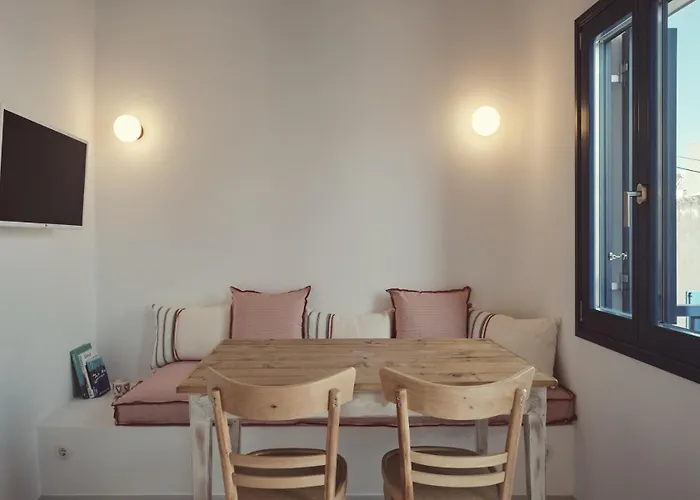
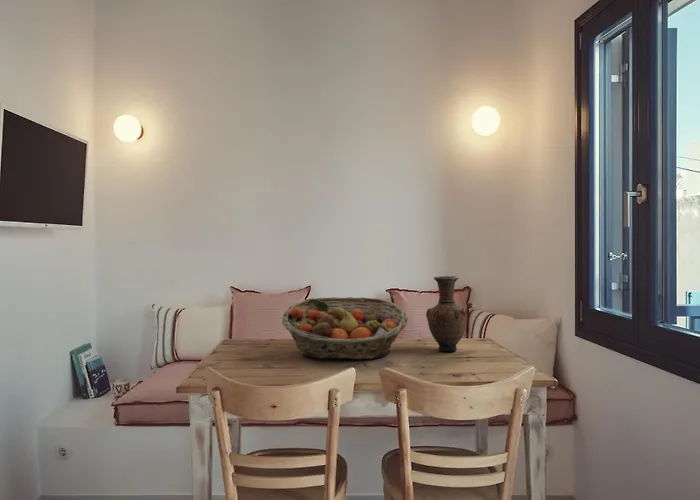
+ vase [425,275,468,352]
+ fruit basket [281,296,409,361]
